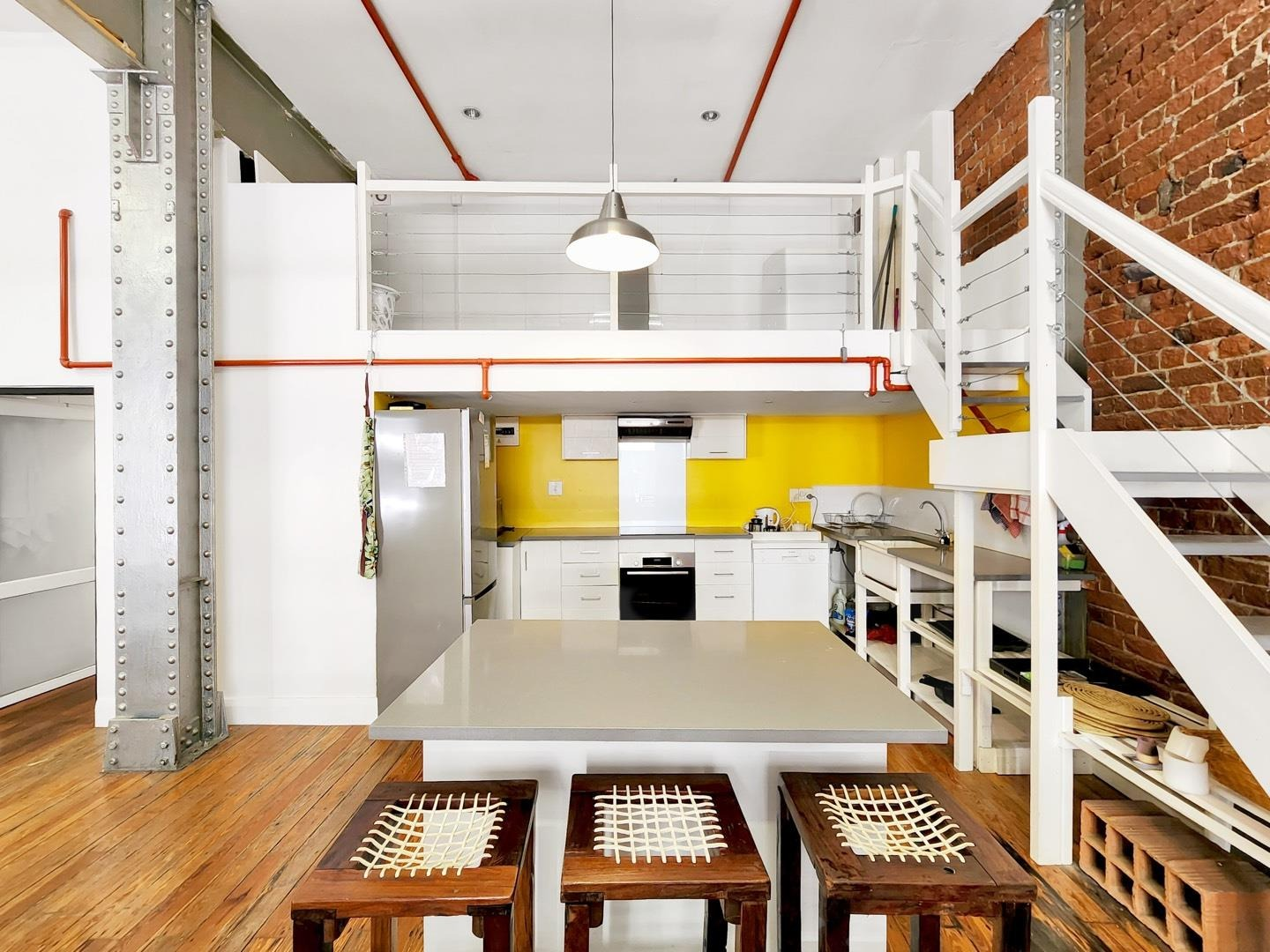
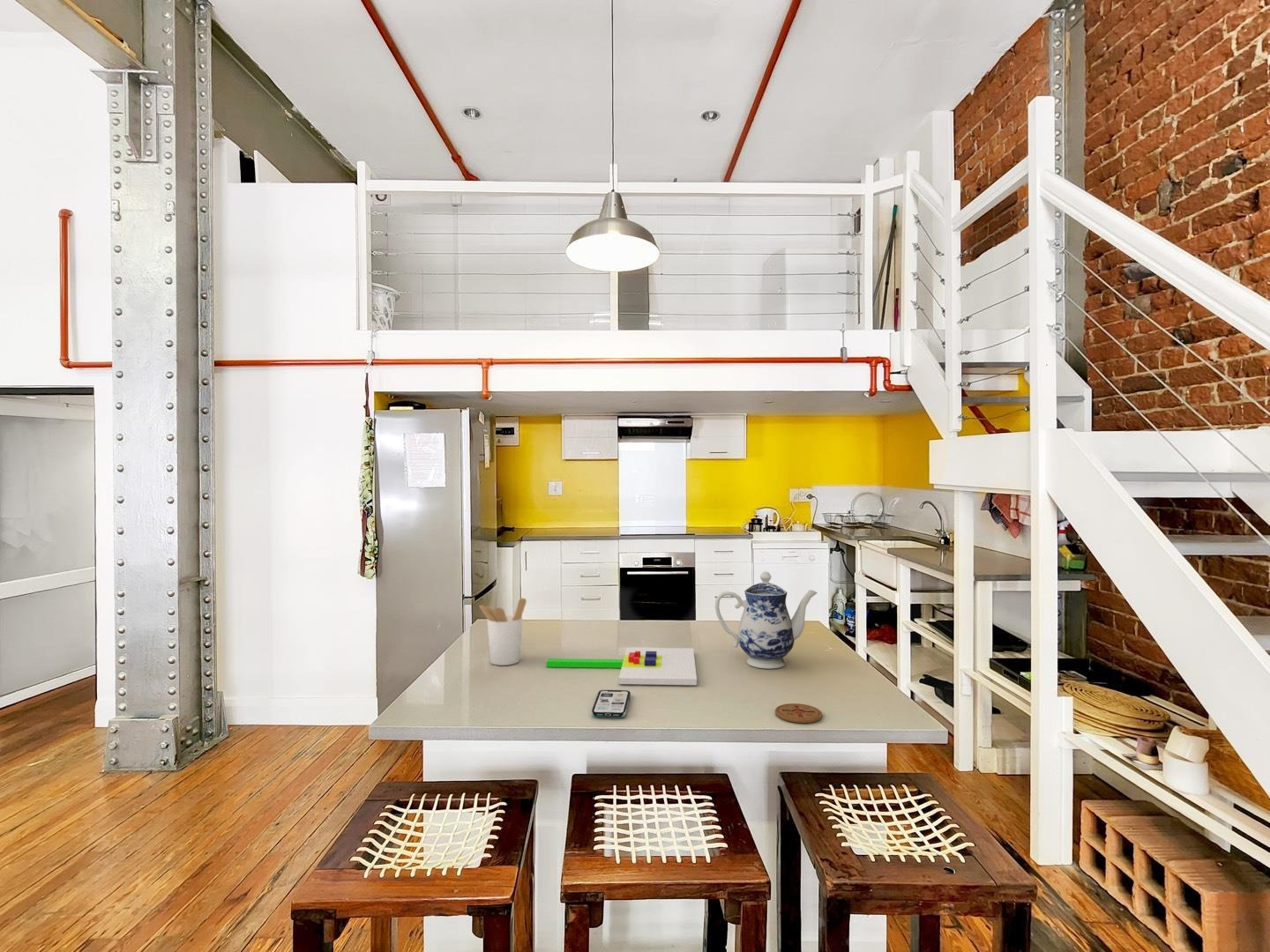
+ coaster [774,703,823,724]
+ phone case [590,689,631,718]
+ utensil holder [479,597,527,666]
+ chopping board [546,647,698,686]
+ teapot [714,571,818,669]
